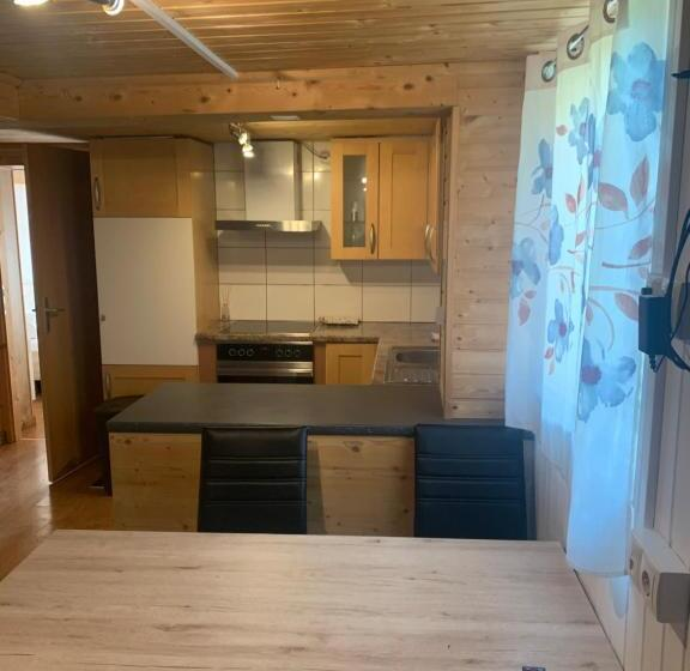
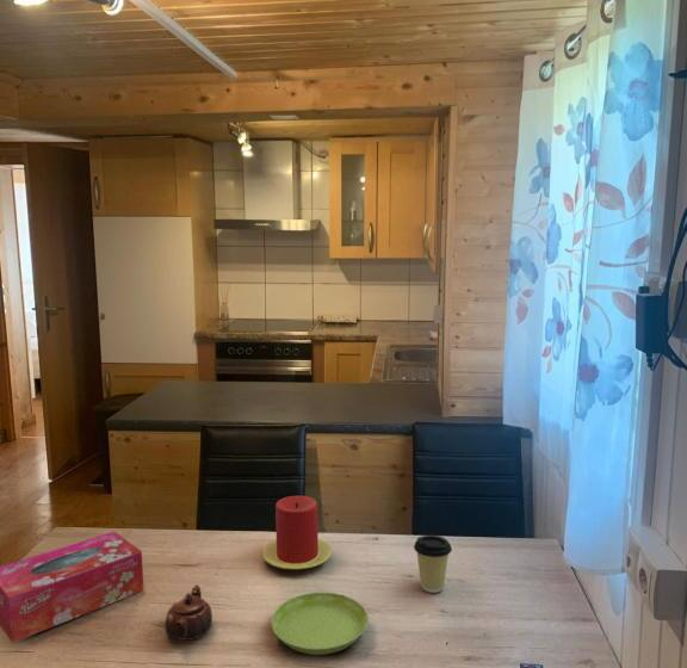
+ teapot [165,583,213,642]
+ coffee cup [413,534,453,594]
+ saucer [271,592,370,656]
+ tissue box [0,530,144,644]
+ candle [261,495,333,570]
